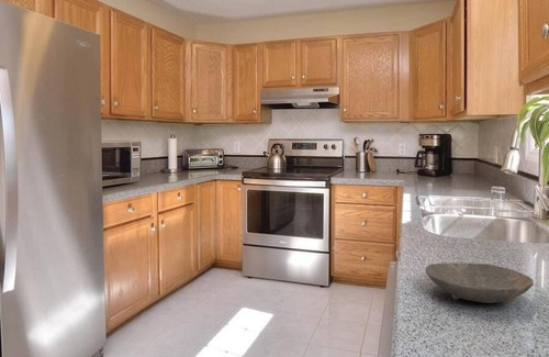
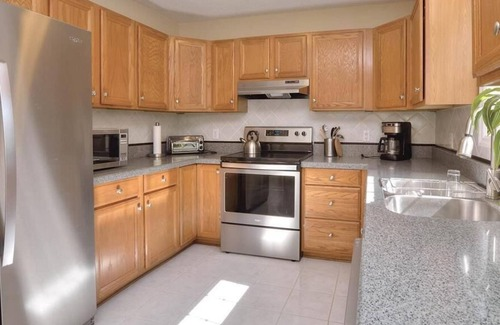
- bowl [424,261,535,304]
